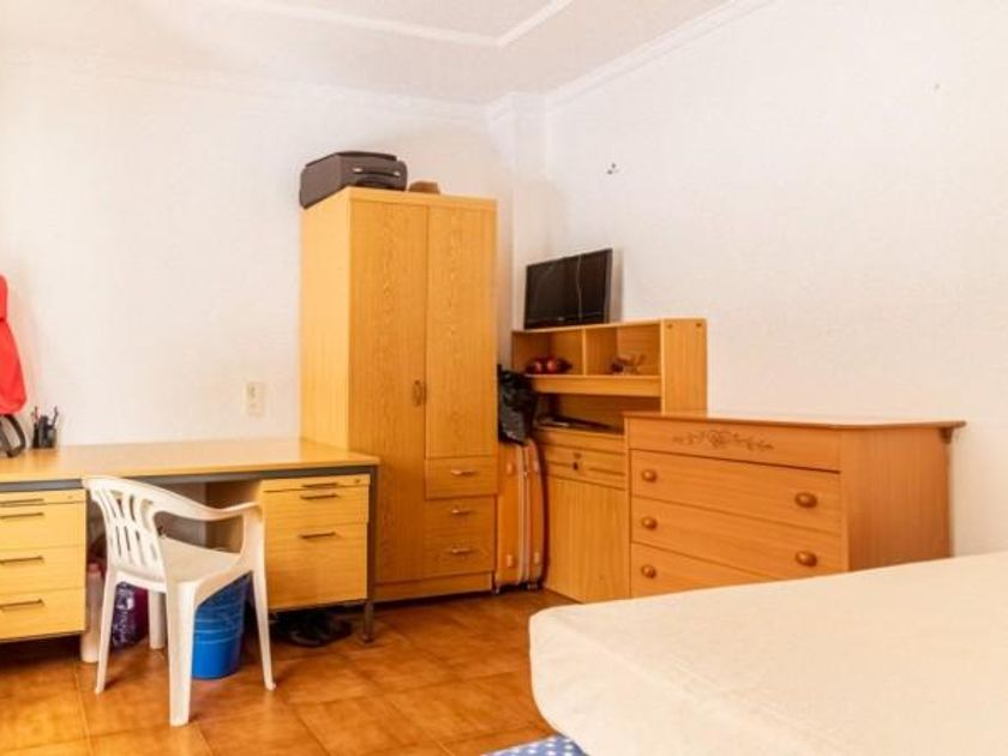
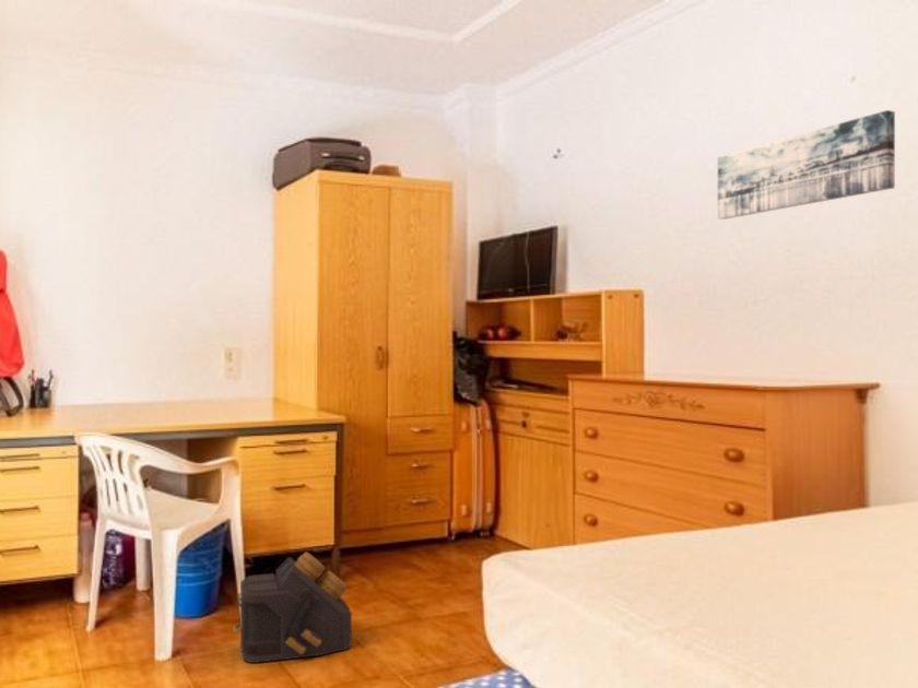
+ wall art [717,109,896,221]
+ backpack [233,550,353,664]
